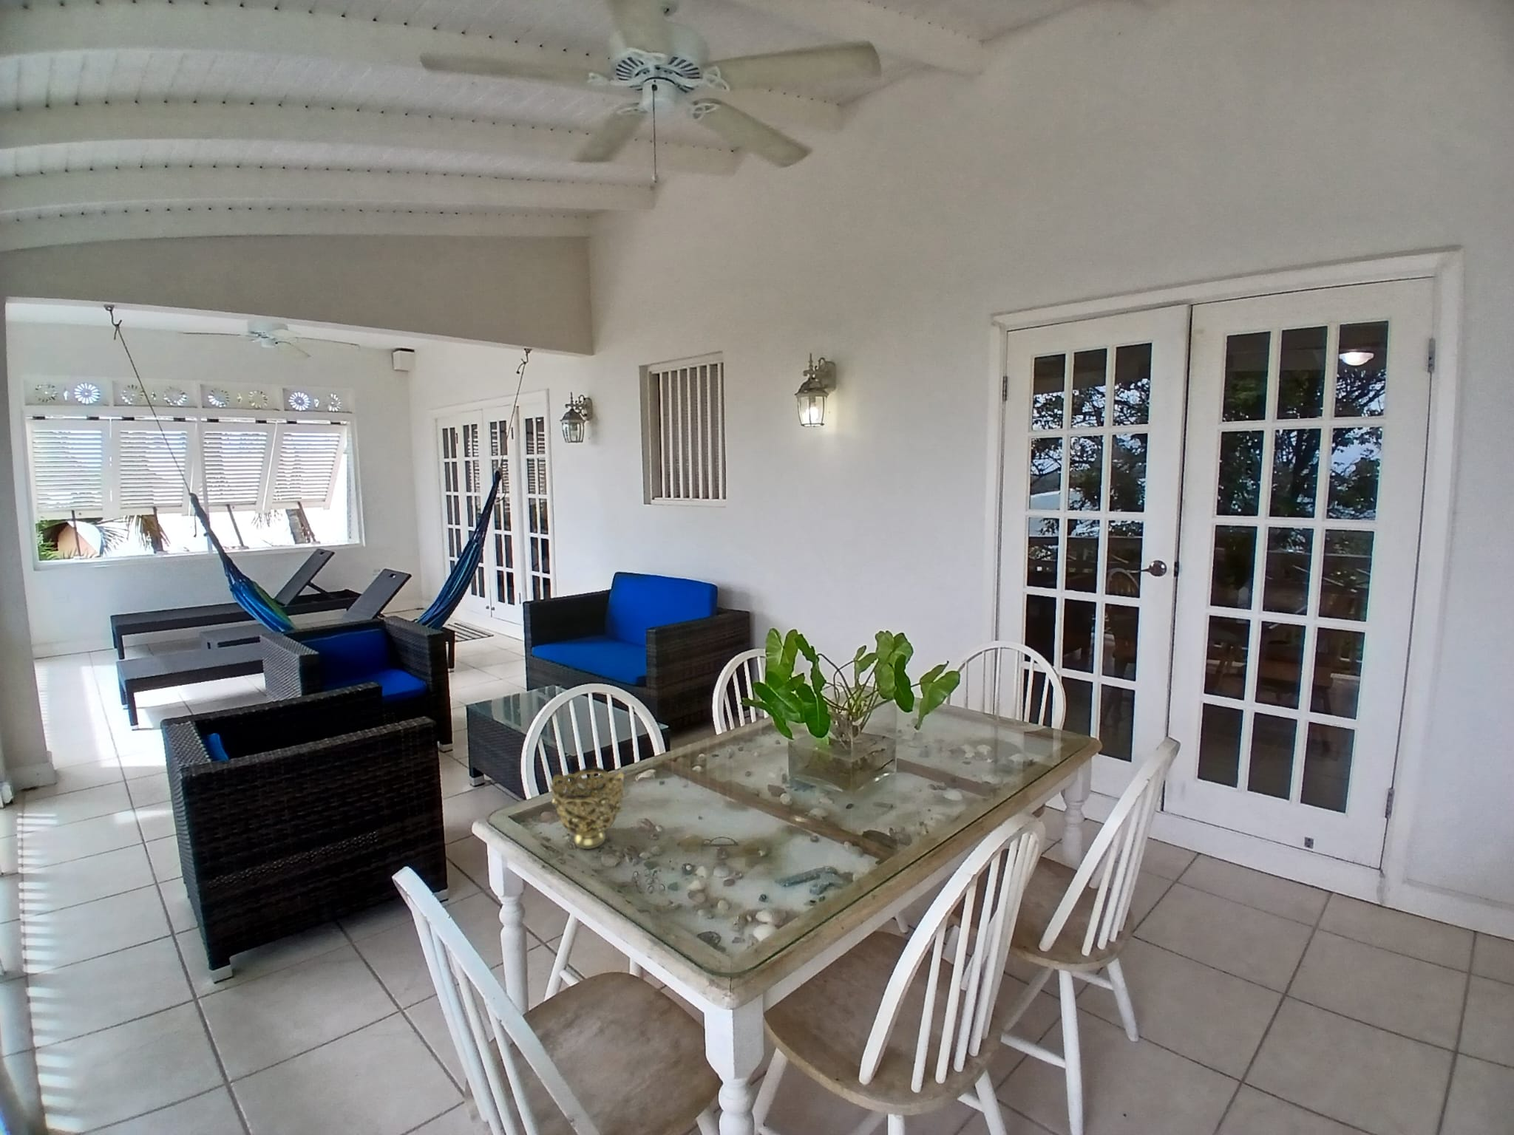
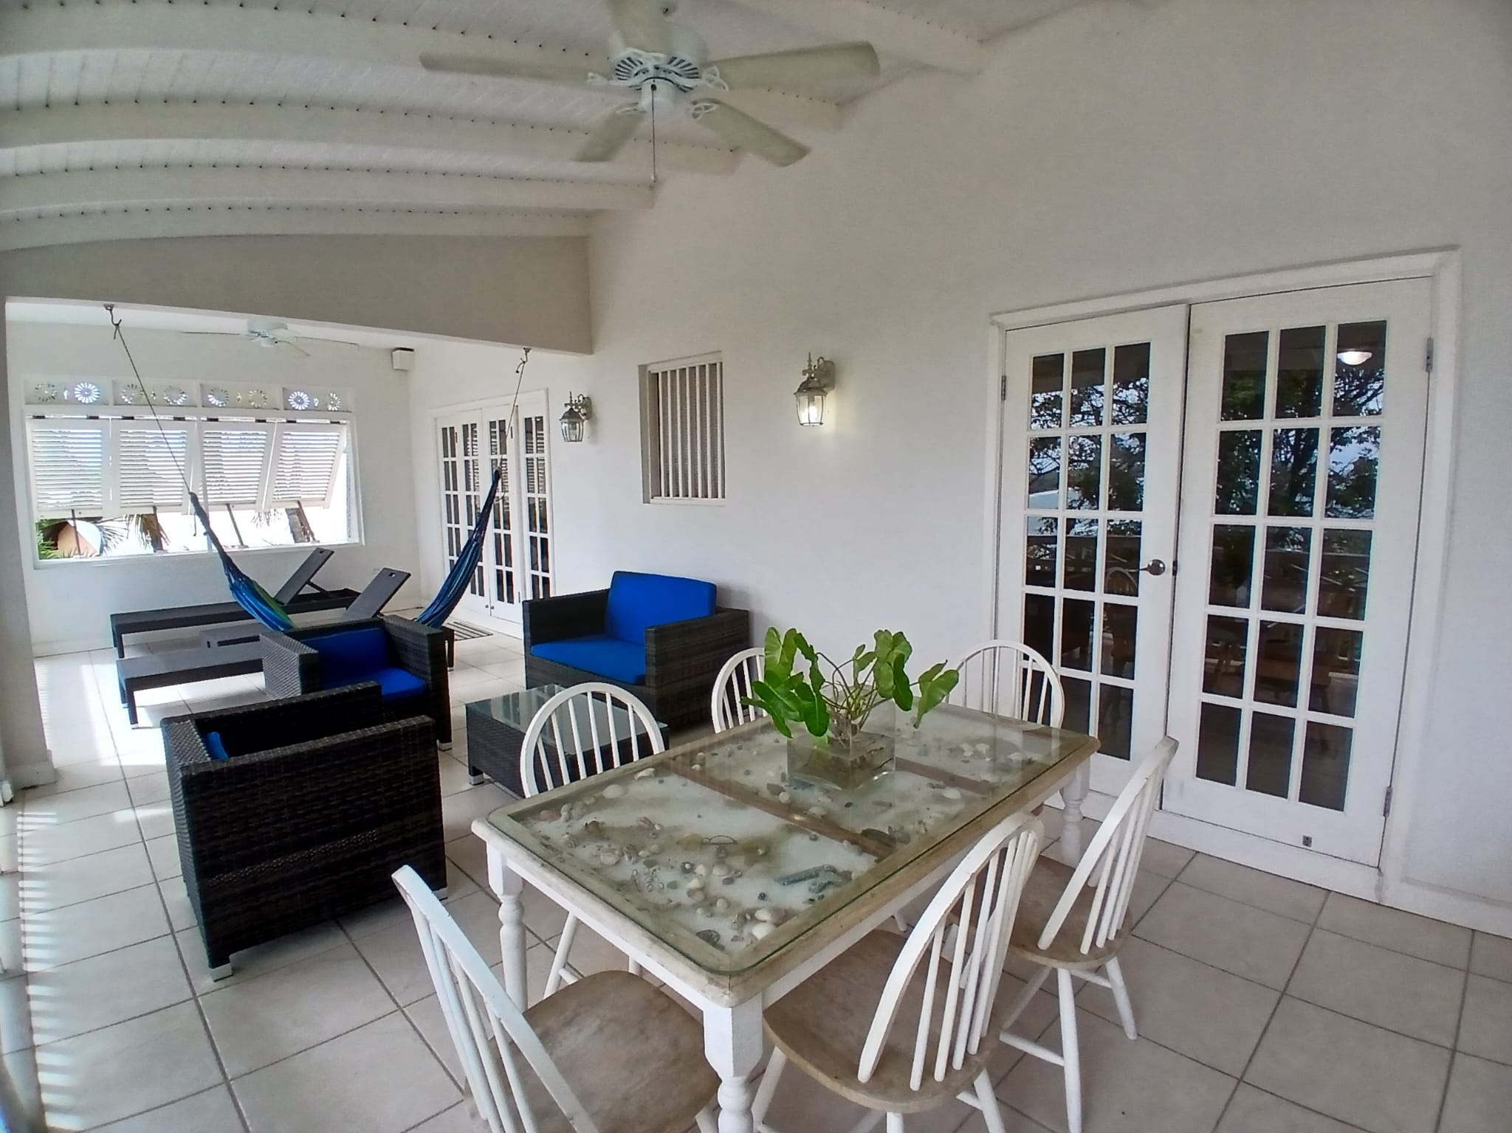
- decorative bowl [550,765,626,850]
